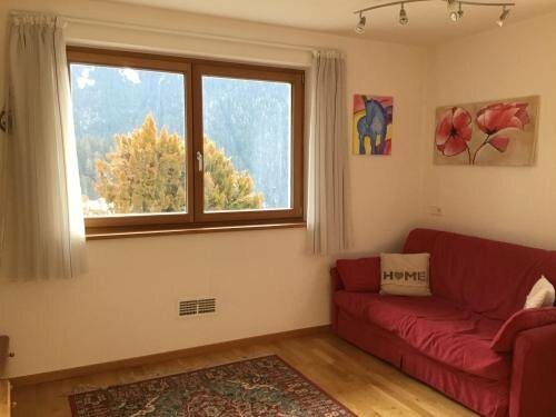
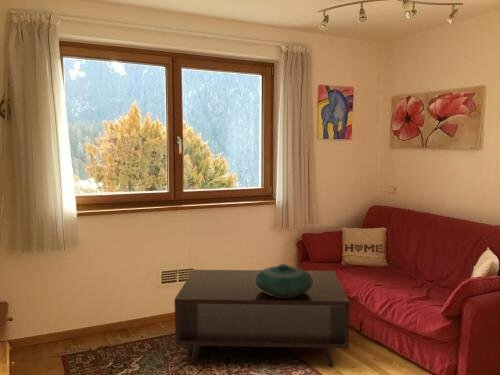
+ decorative bowl [254,263,313,298]
+ coffee table [173,269,350,368]
